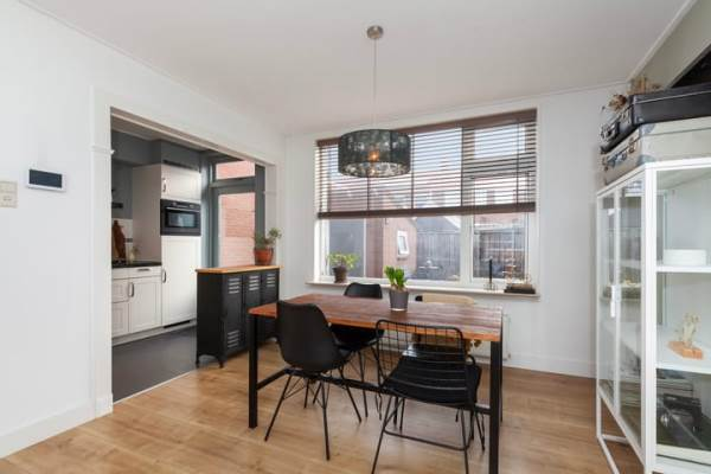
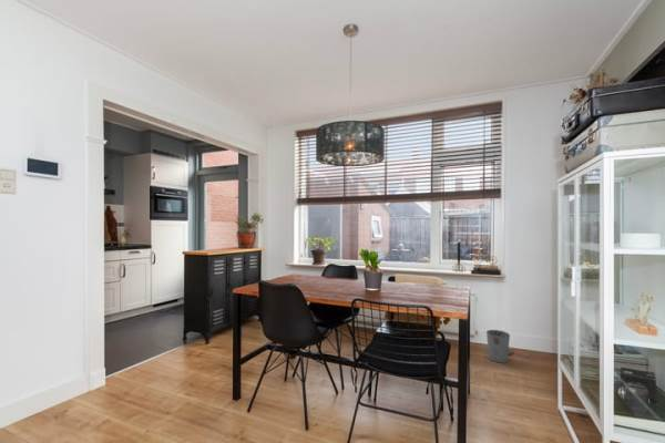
+ trash can [485,329,513,364]
